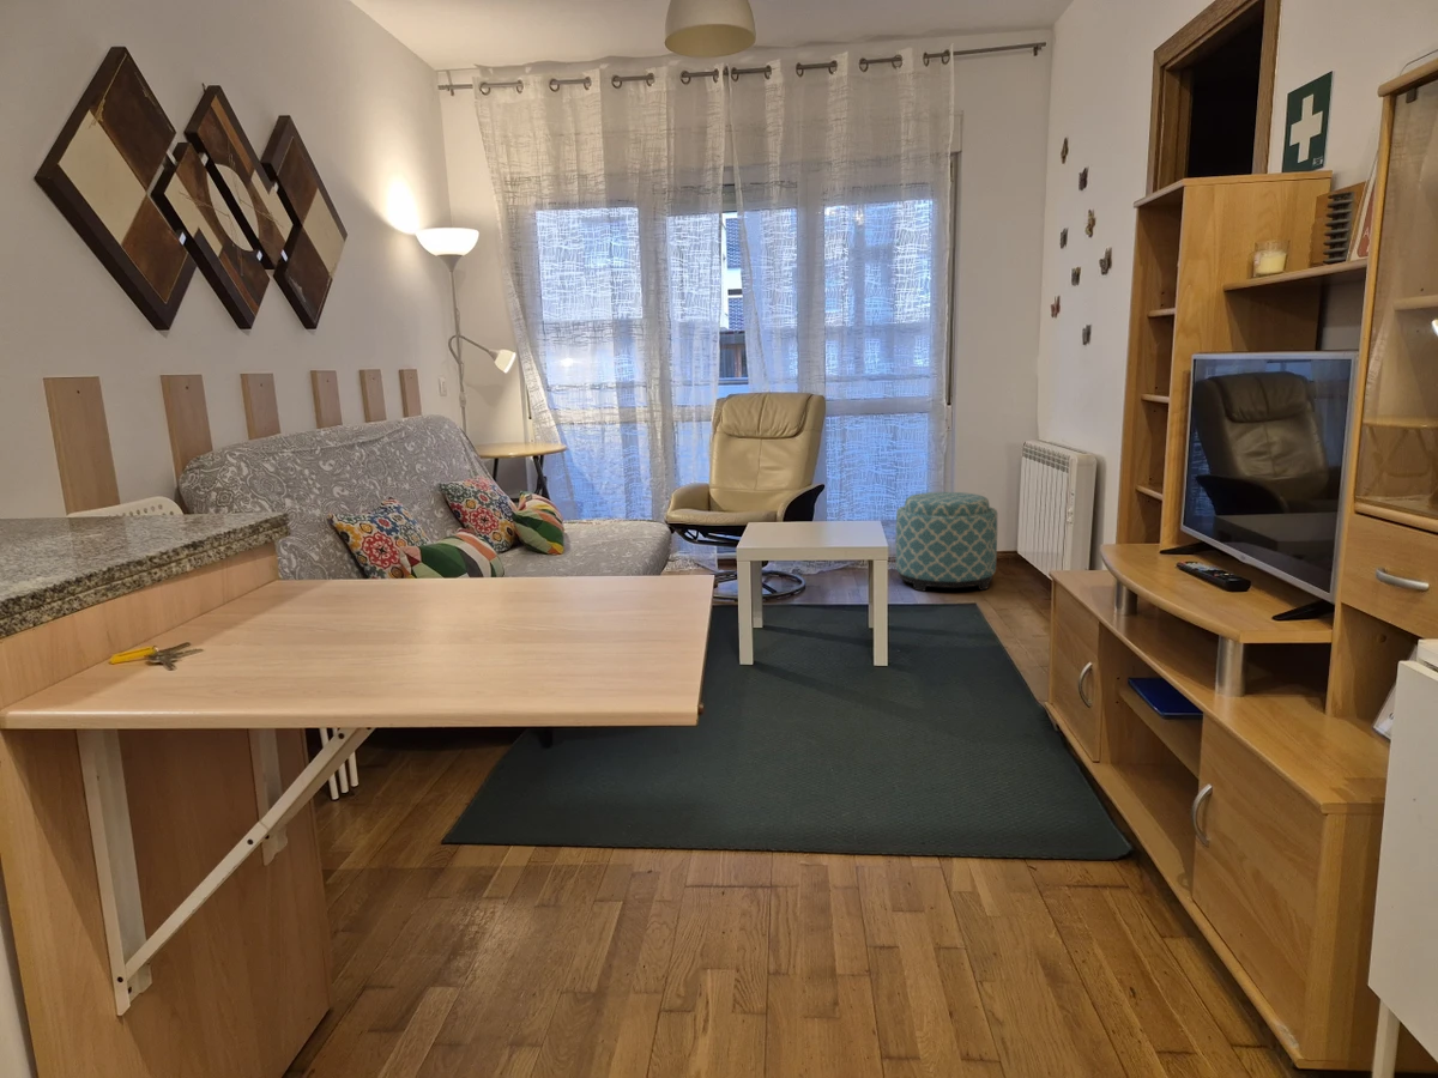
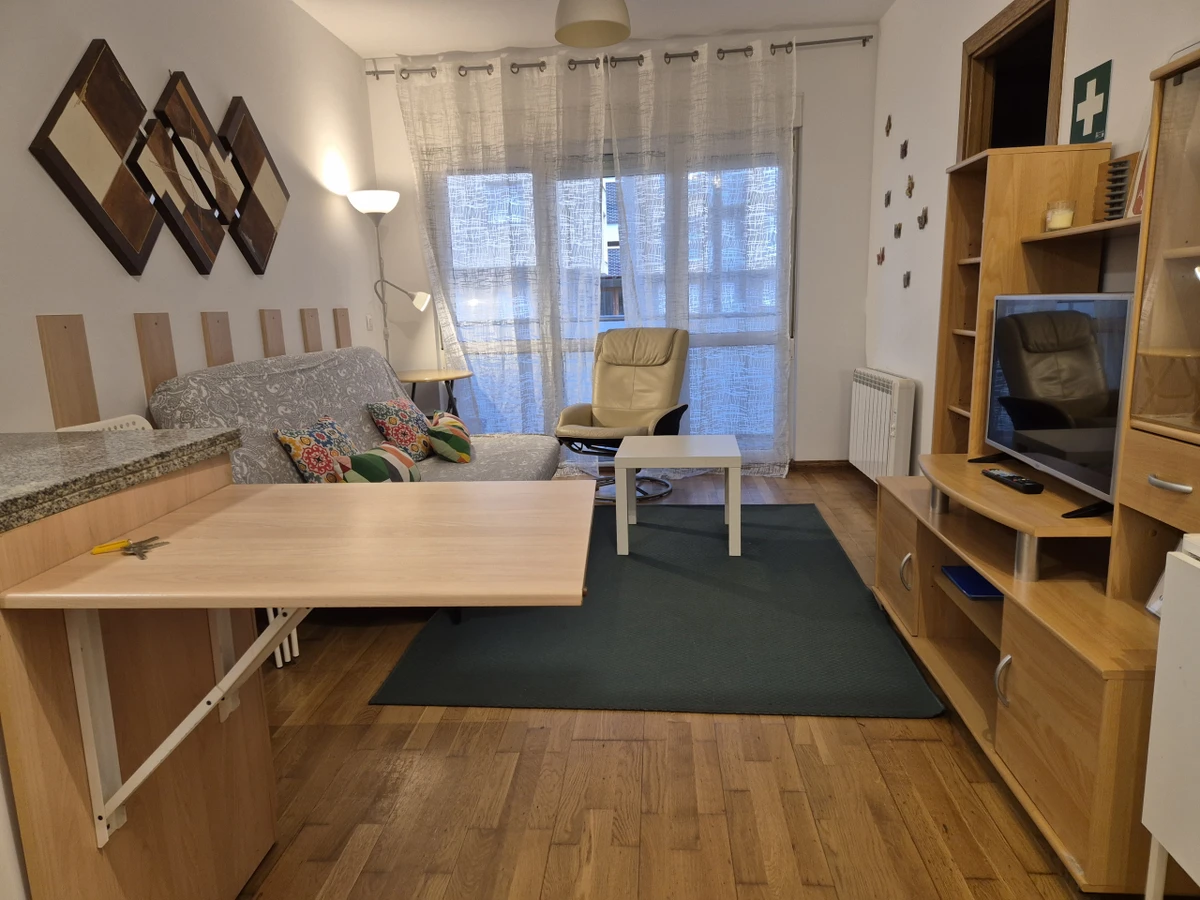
- ottoman [894,491,998,593]
